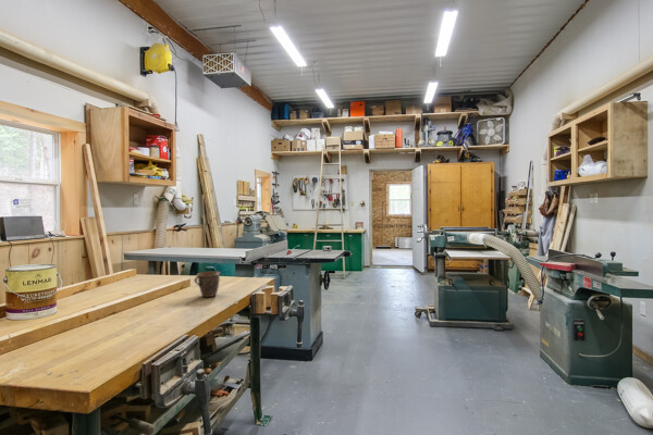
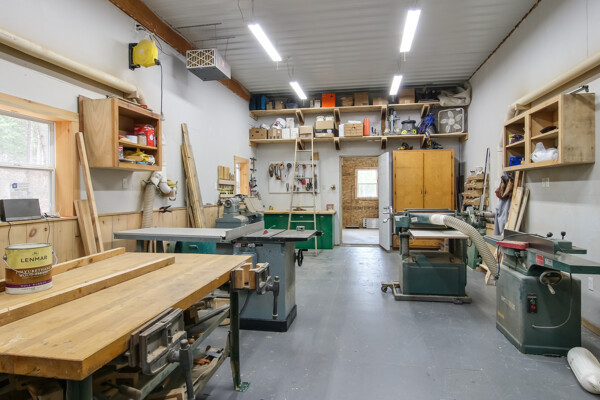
- mug [194,270,222,298]
